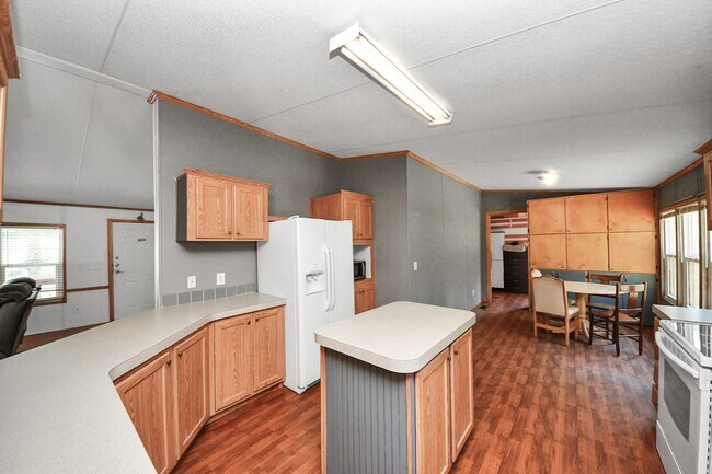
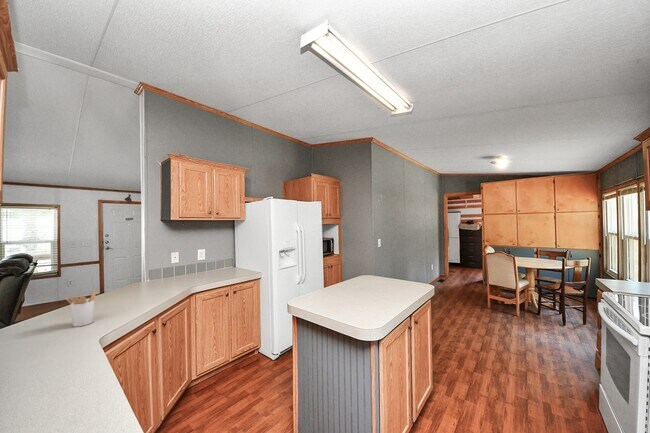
+ utensil holder [64,289,98,328]
